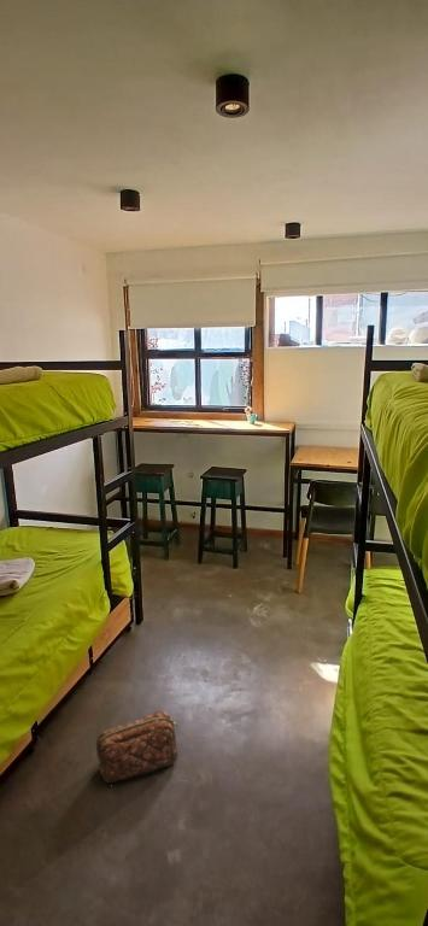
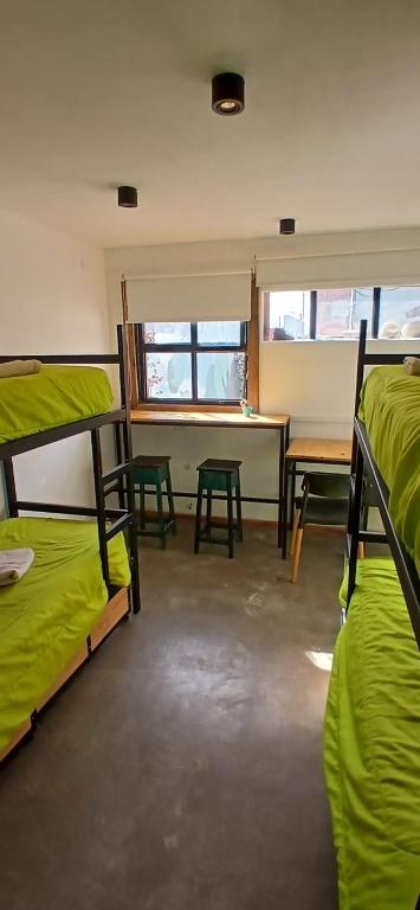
- cosmetic bag [95,710,178,784]
